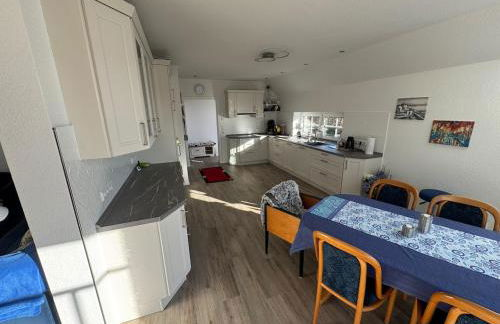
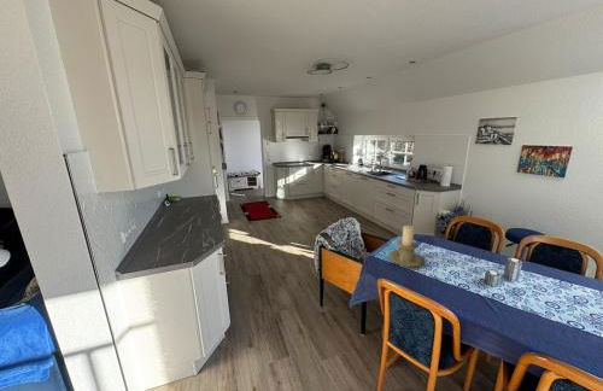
+ candle holder [387,224,426,268]
